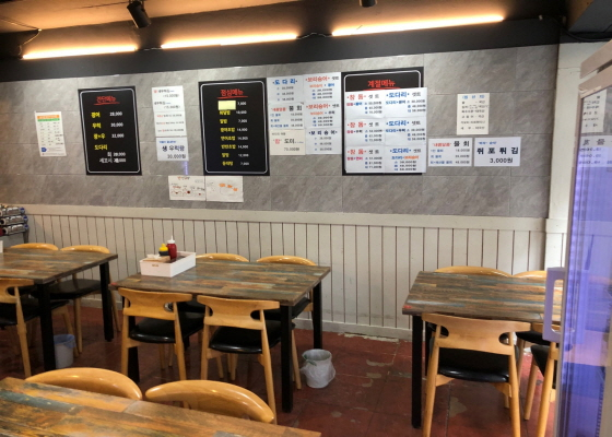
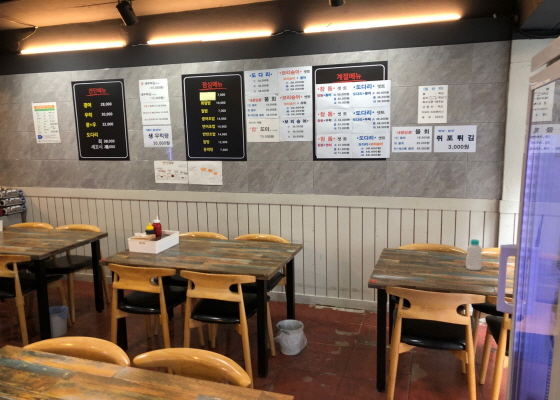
+ bottle [465,238,483,271]
